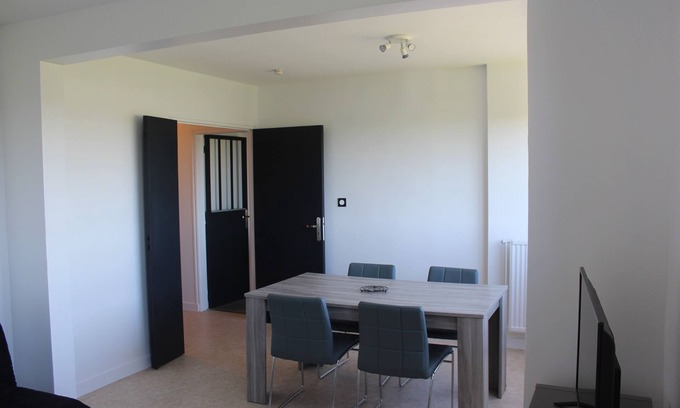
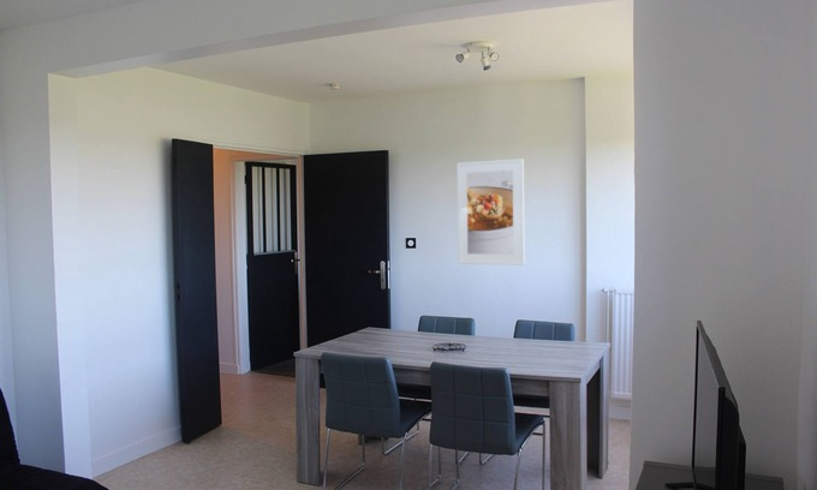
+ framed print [455,157,525,267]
